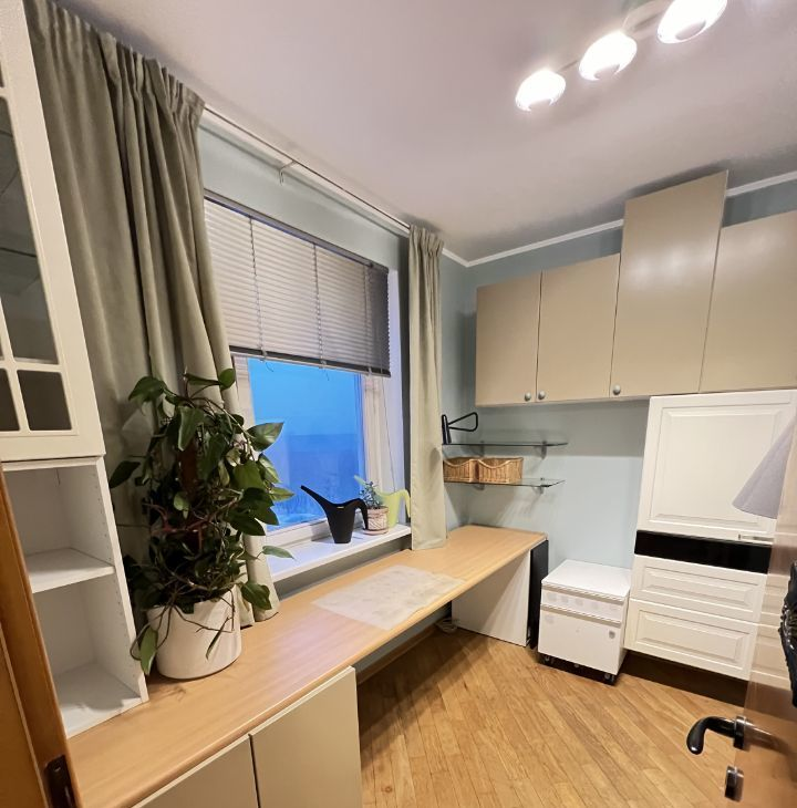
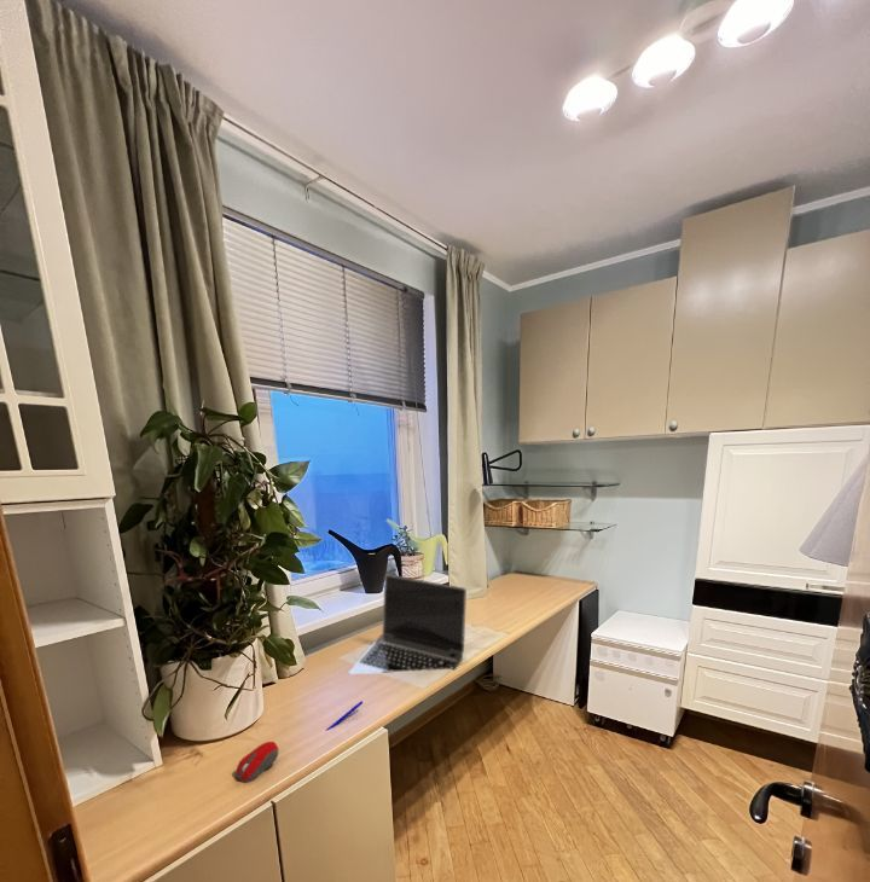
+ pen [324,700,364,732]
+ computer mouse [236,741,279,784]
+ laptop [347,573,468,675]
